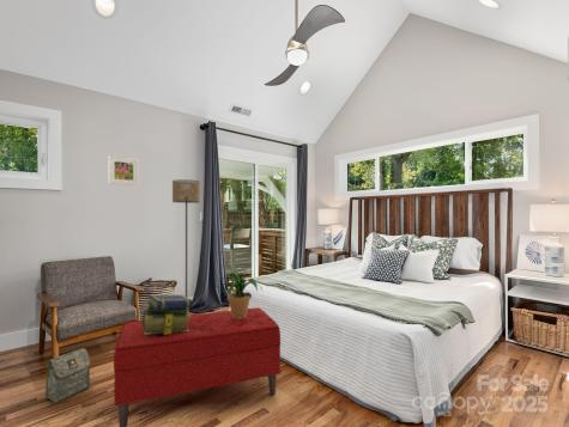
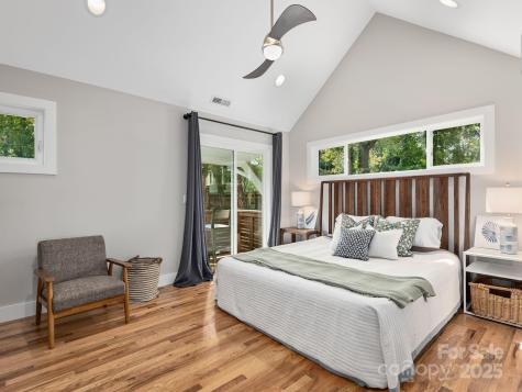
- bag [44,347,91,404]
- potted plant [214,272,264,319]
- floor lamp [171,178,201,316]
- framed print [107,154,140,187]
- bench [113,306,282,427]
- stack of books [141,293,194,335]
